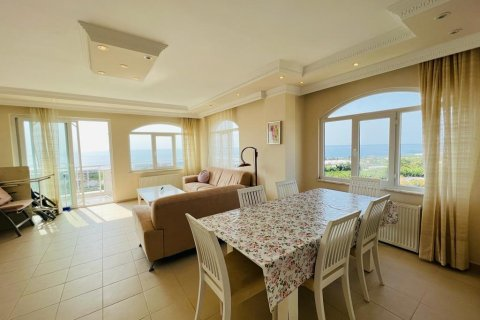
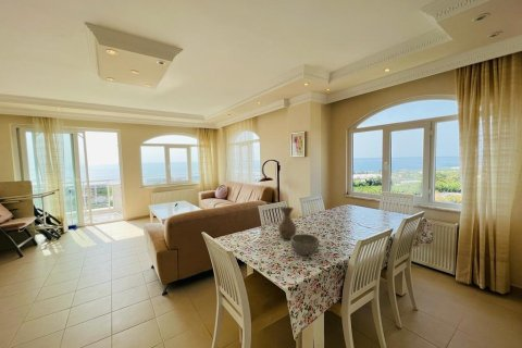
+ vase [277,206,297,240]
+ bowl [289,233,321,257]
